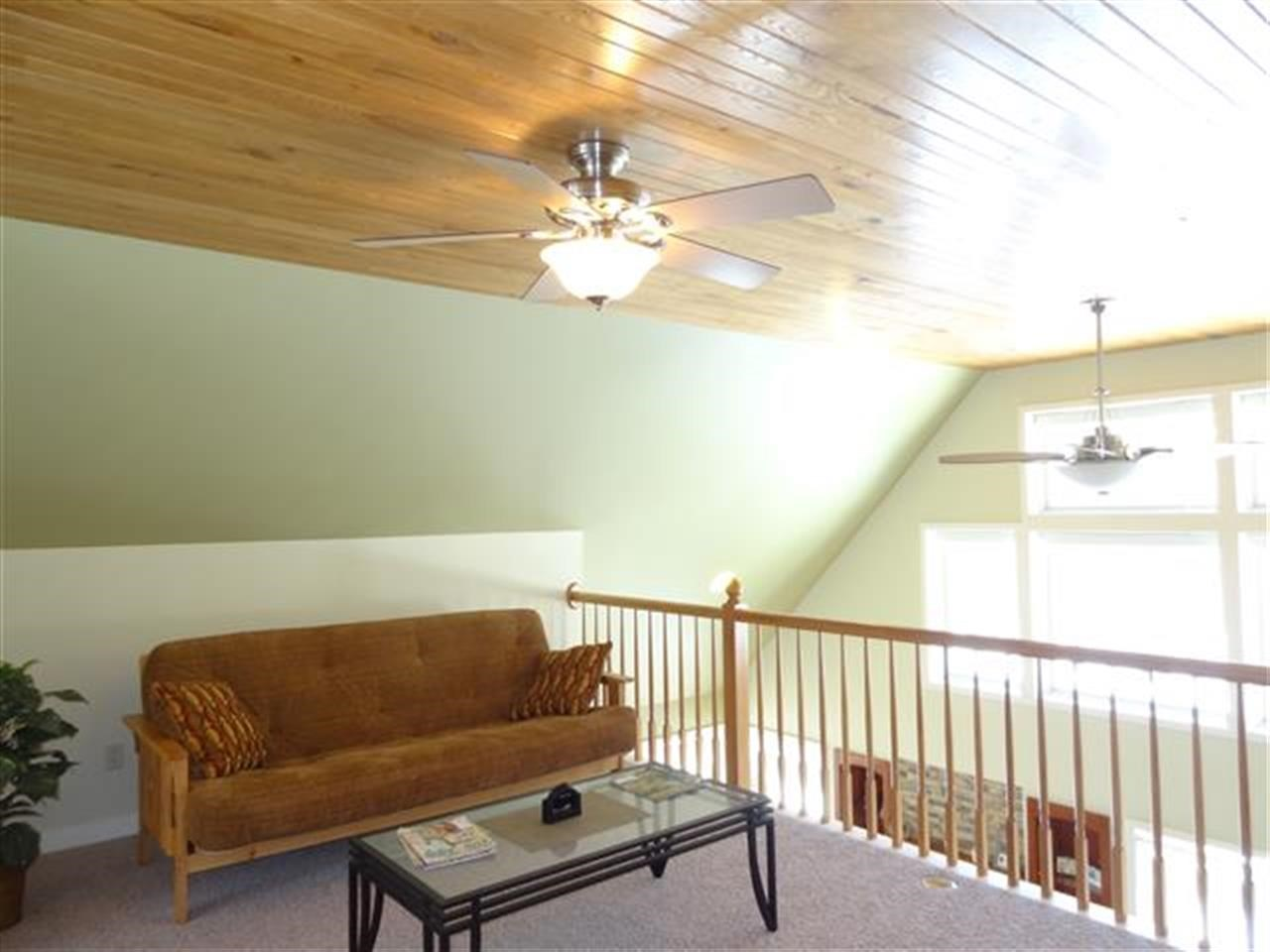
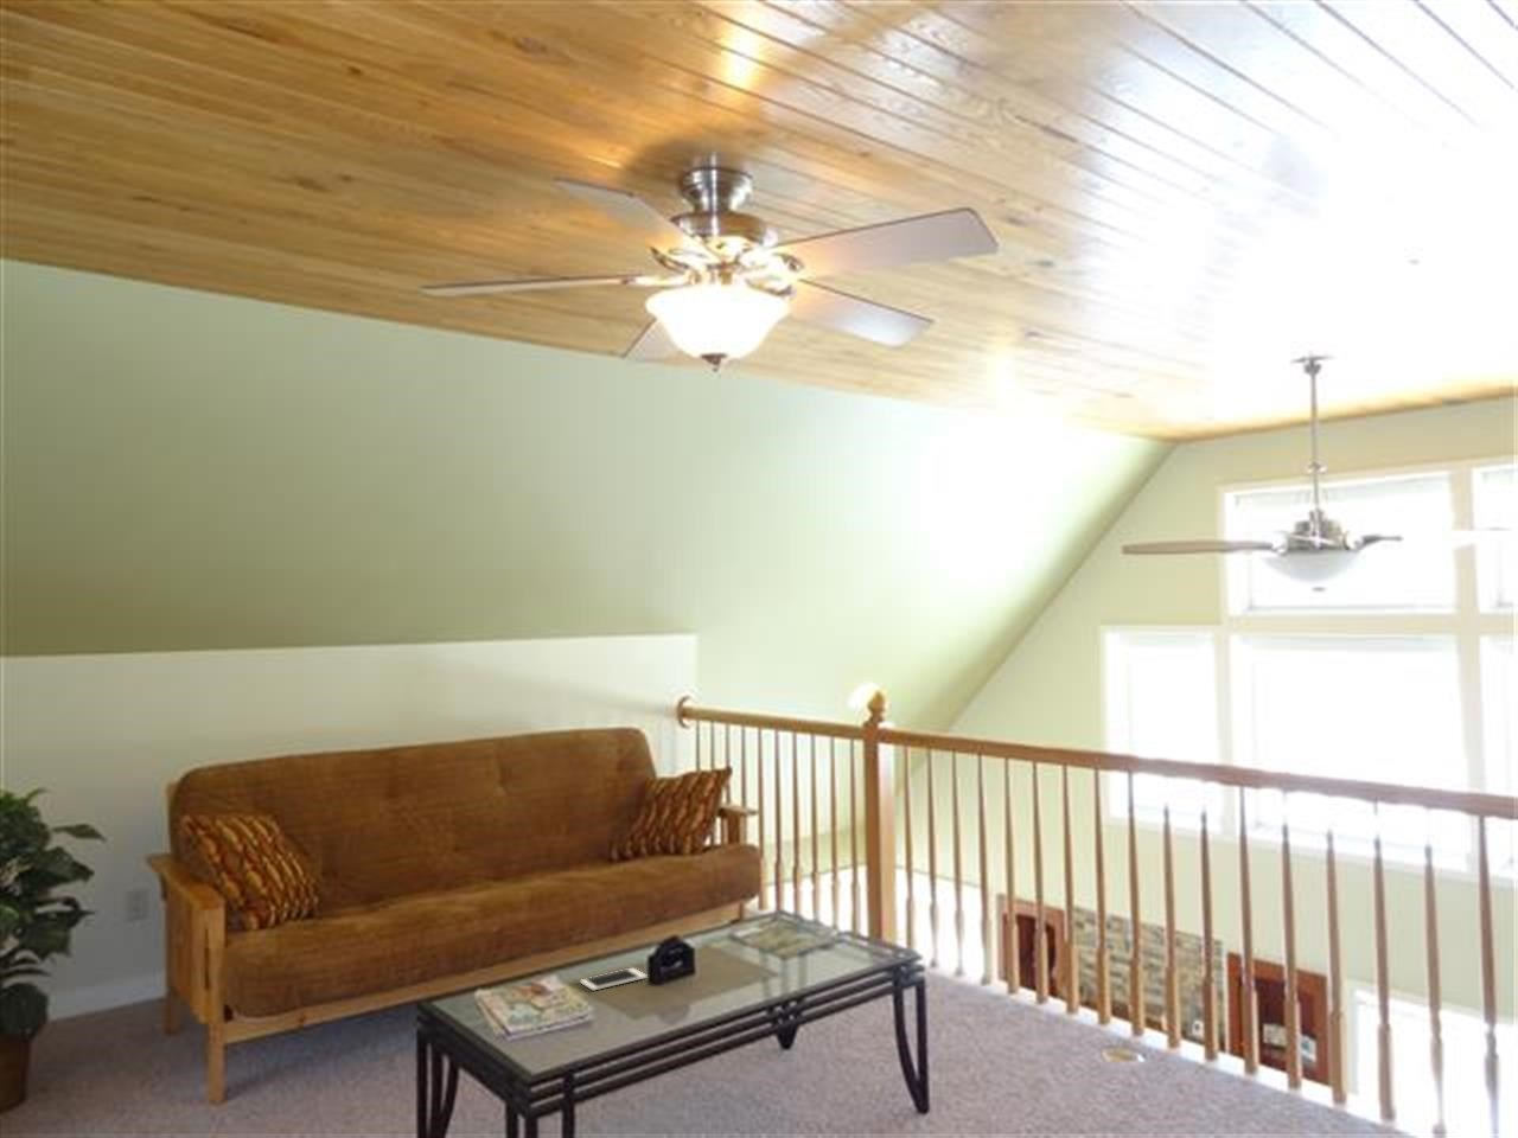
+ cell phone [579,967,649,992]
